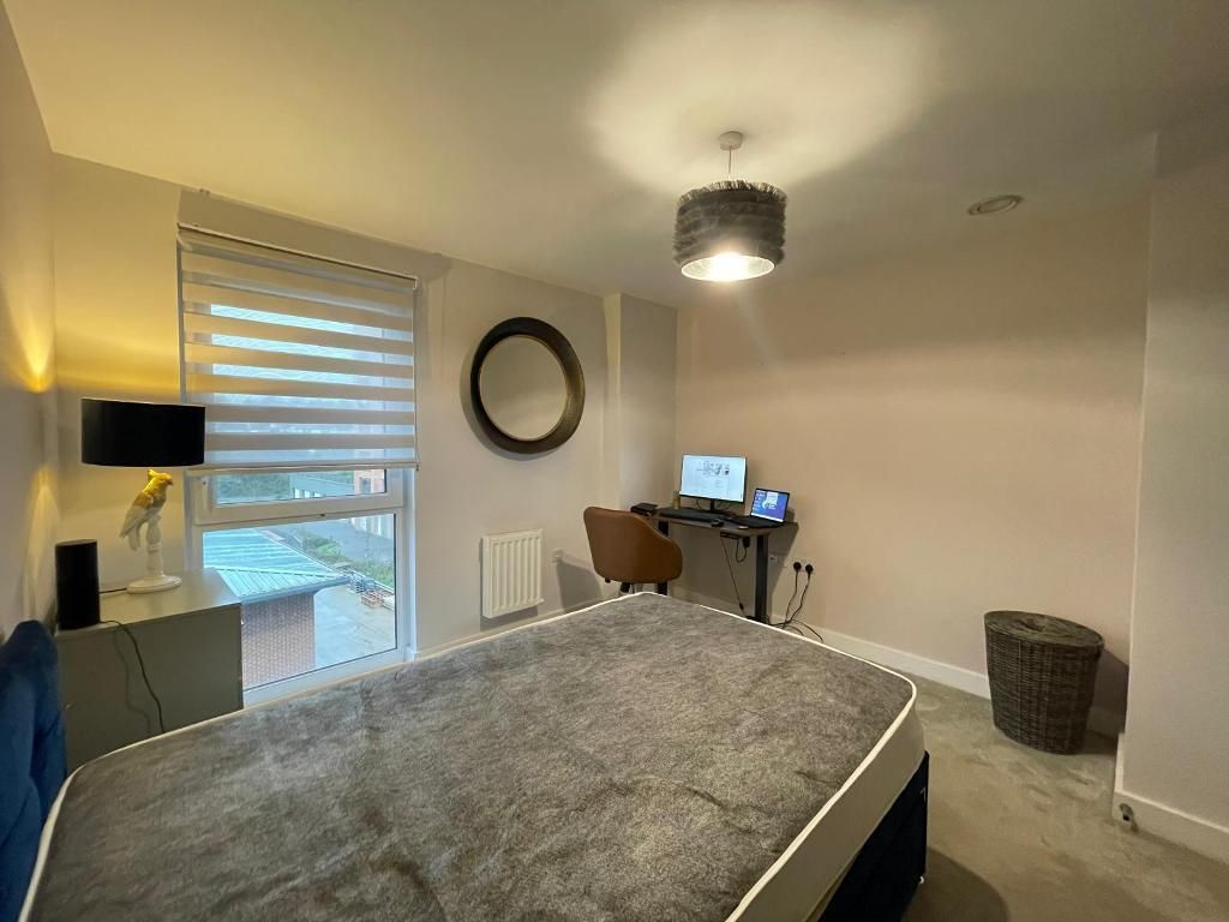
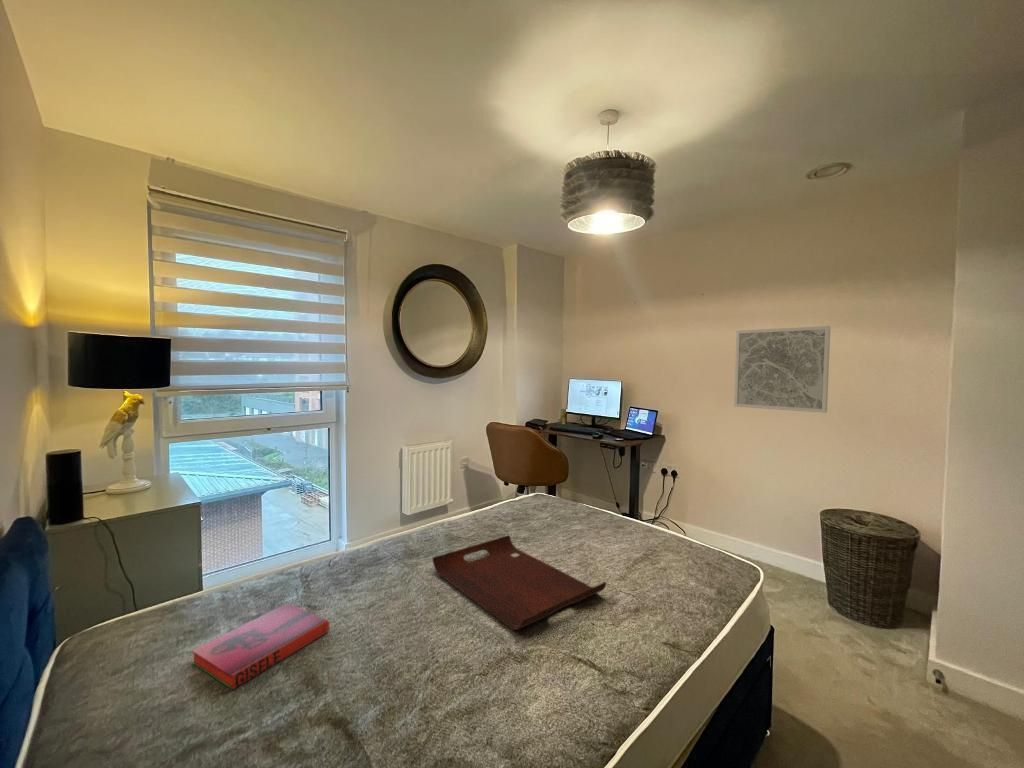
+ wall art [733,325,831,414]
+ serving tray [431,534,607,631]
+ hardback book [191,602,330,691]
